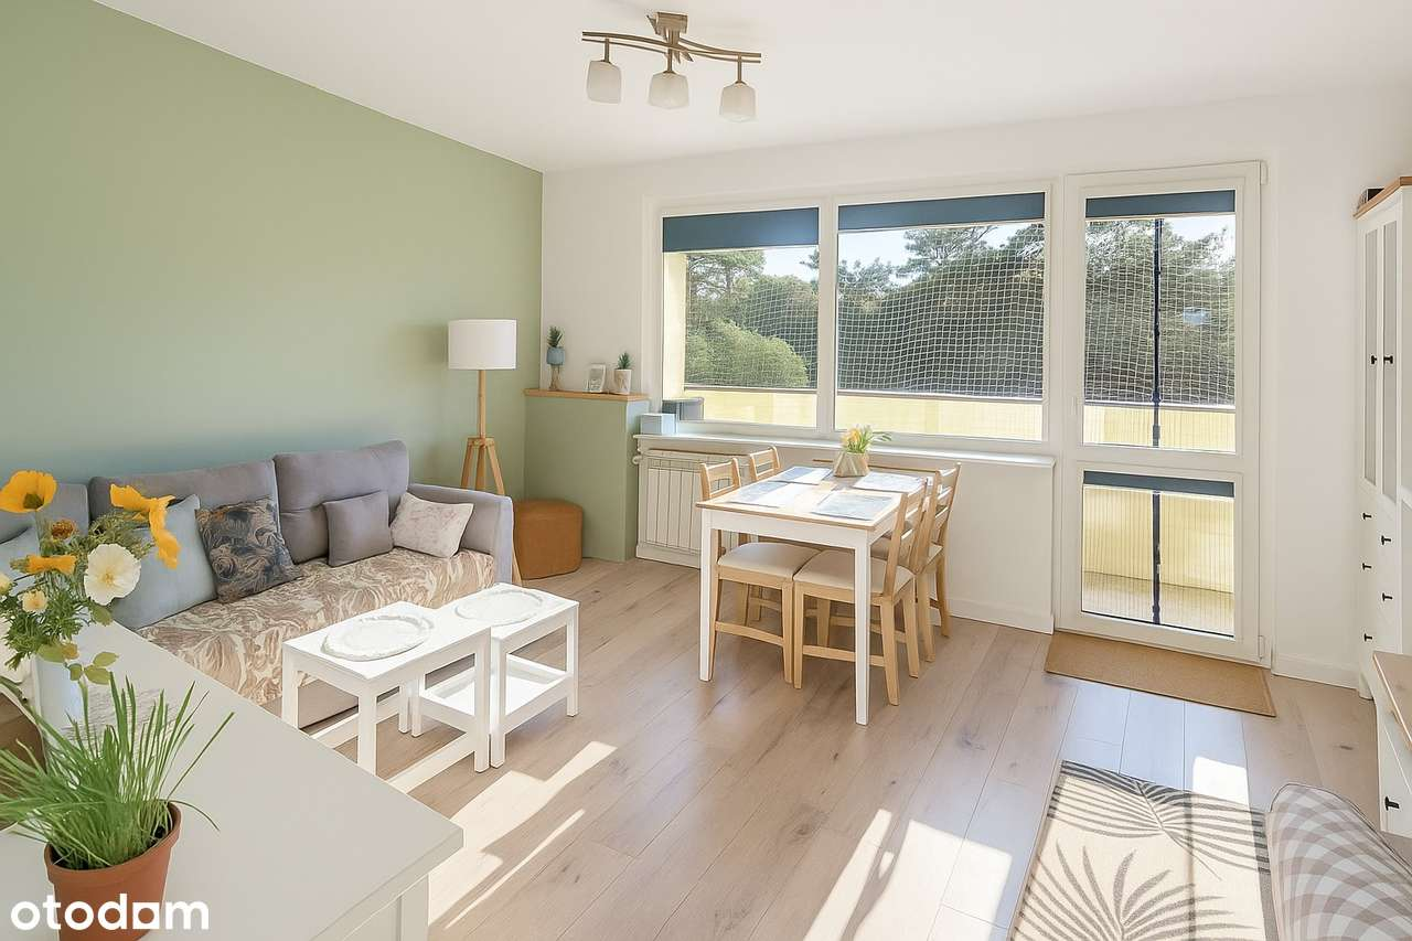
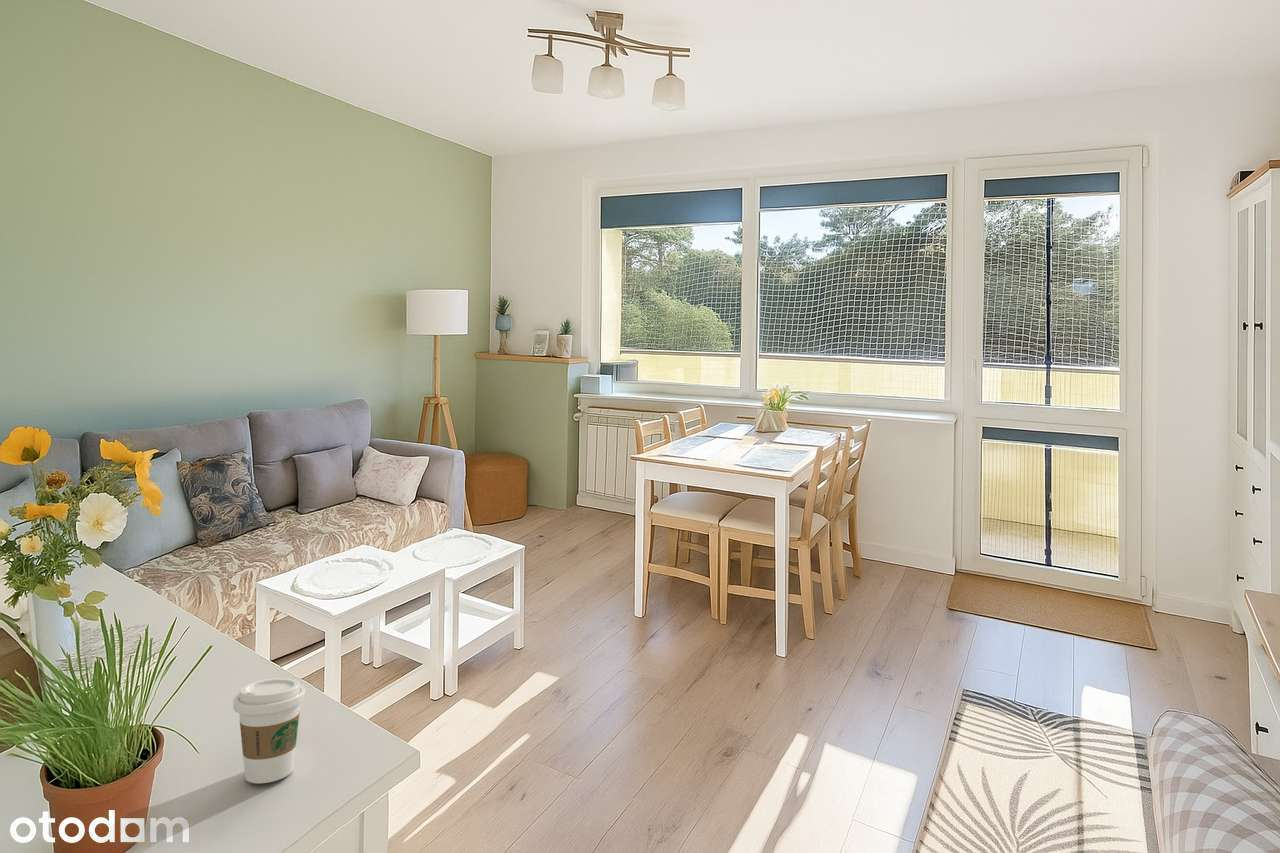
+ coffee cup [232,677,307,784]
